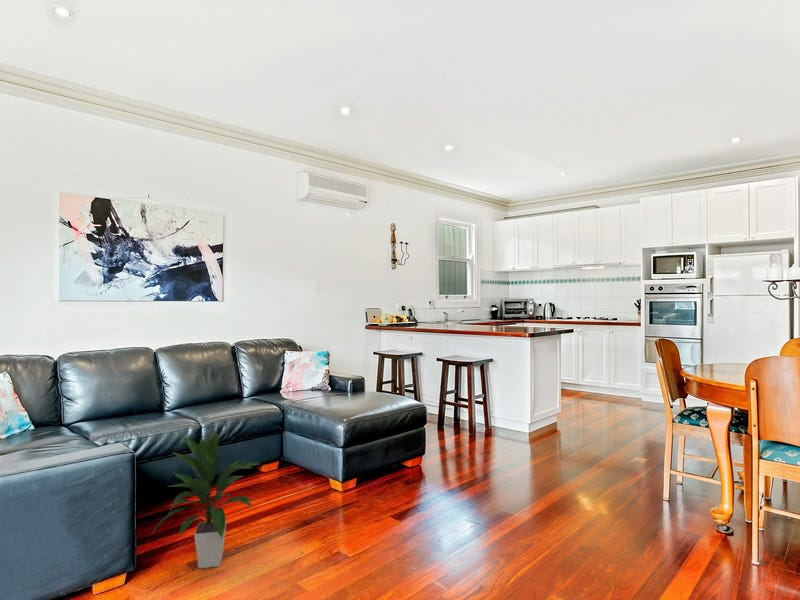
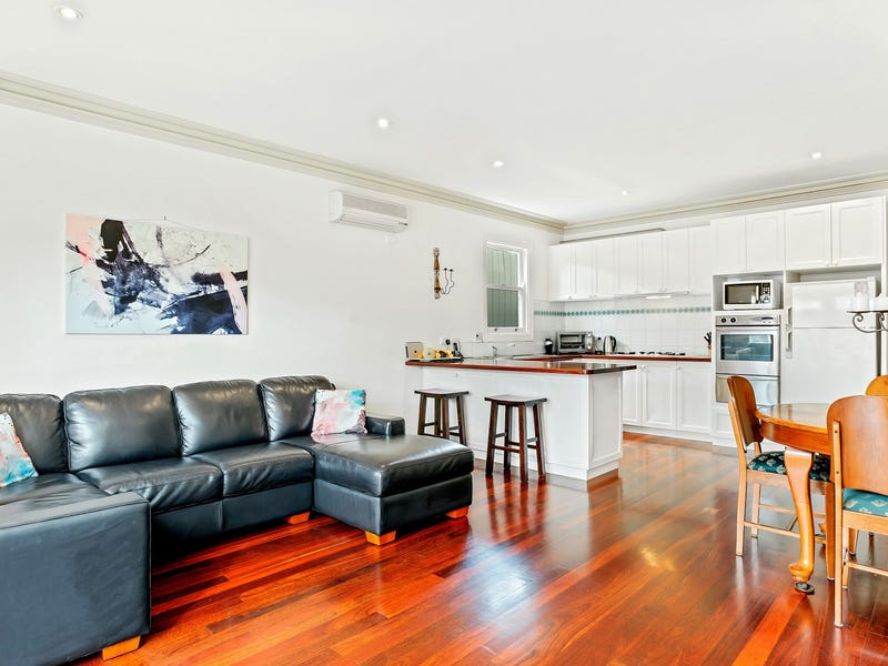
- indoor plant [151,432,259,569]
